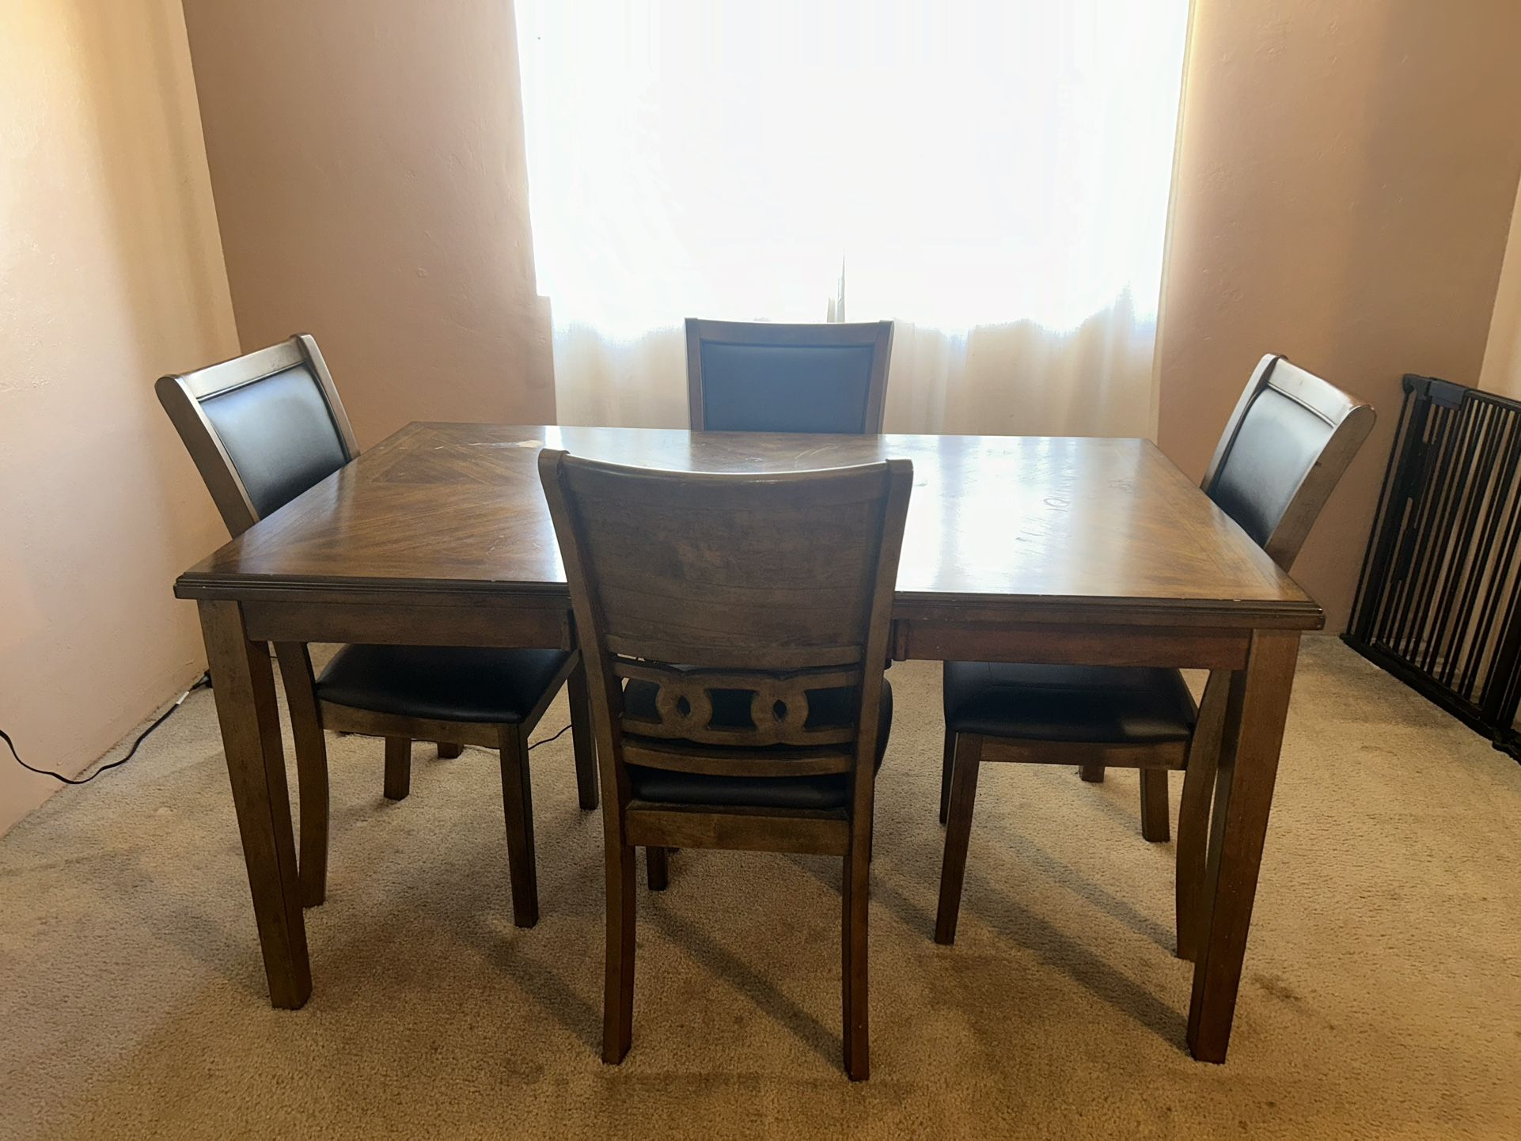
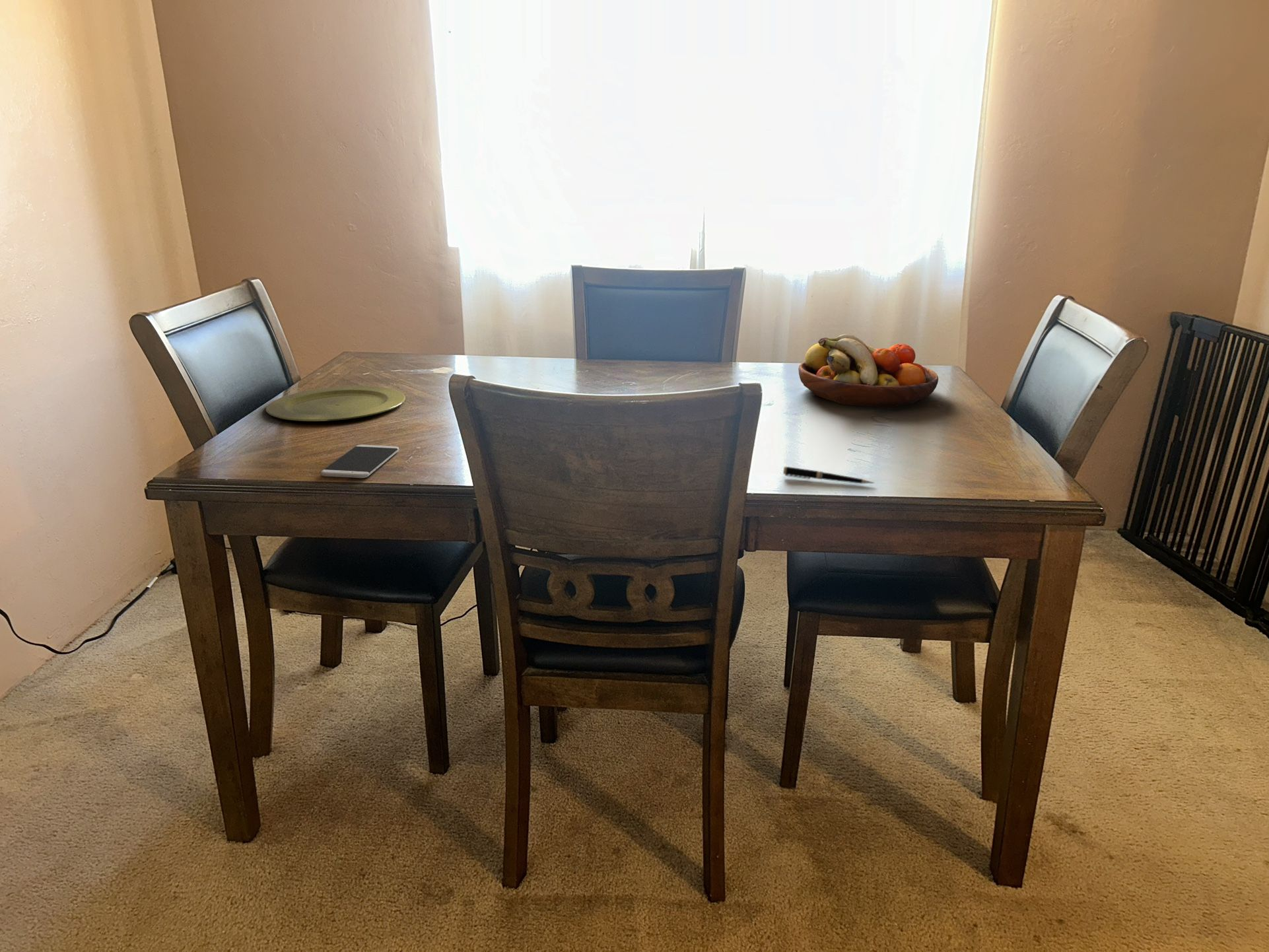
+ pen [782,466,875,484]
+ fruit bowl [798,333,939,408]
+ plate [265,386,406,422]
+ smartphone [321,444,399,479]
